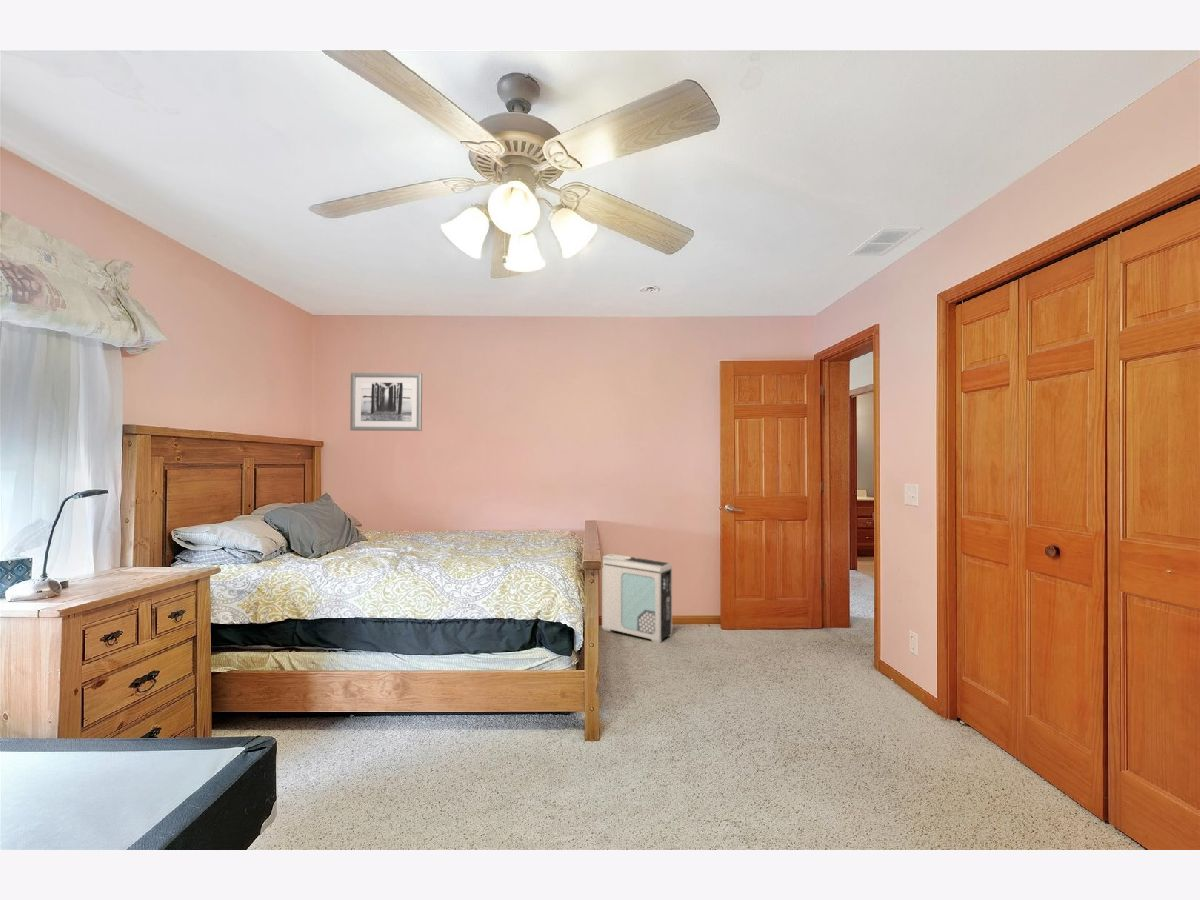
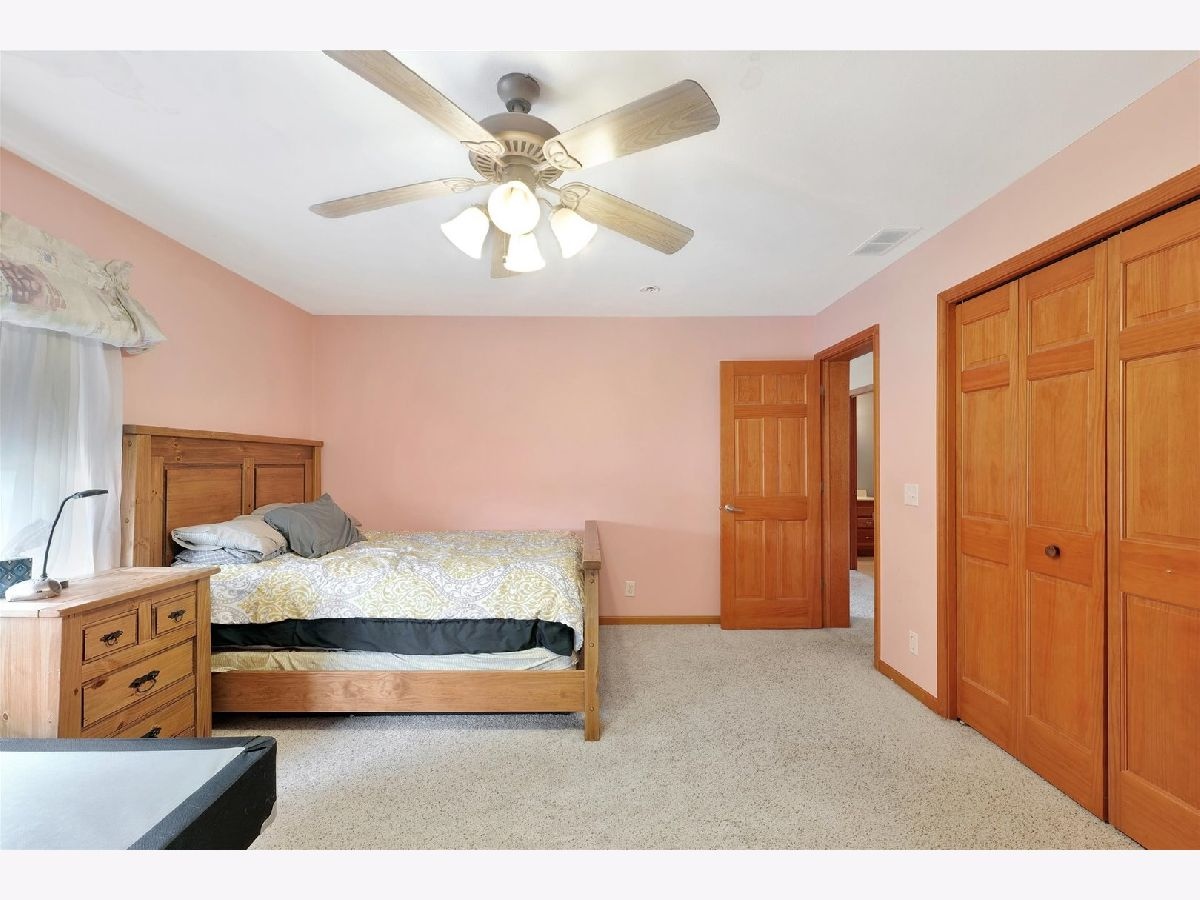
- wall art [349,372,423,432]
- air purifier [601,553,673,644]
